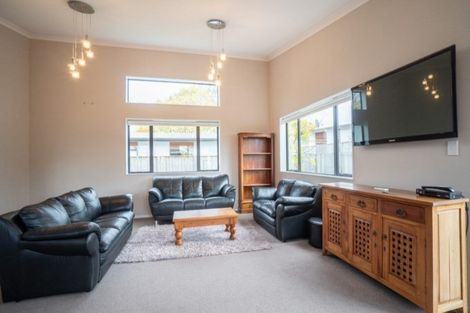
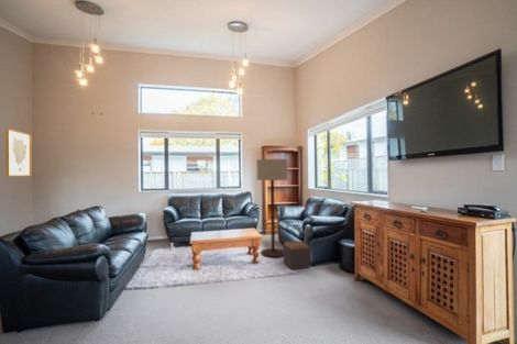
+ footstool [282,240,310,270]
+ wall art [4,127,33,177]
+ floor lamp [255,158,289,258]
